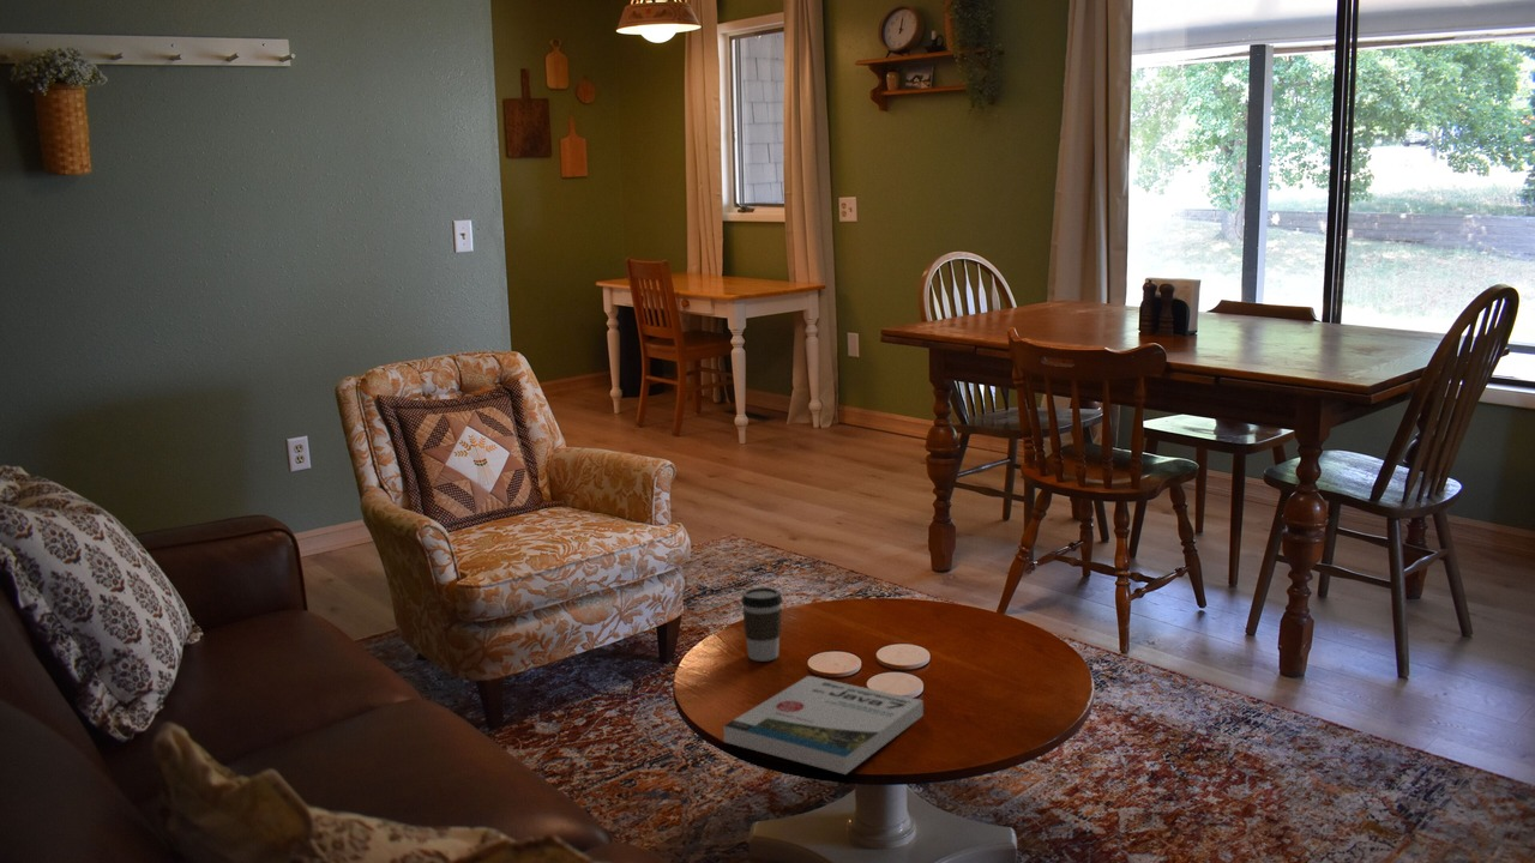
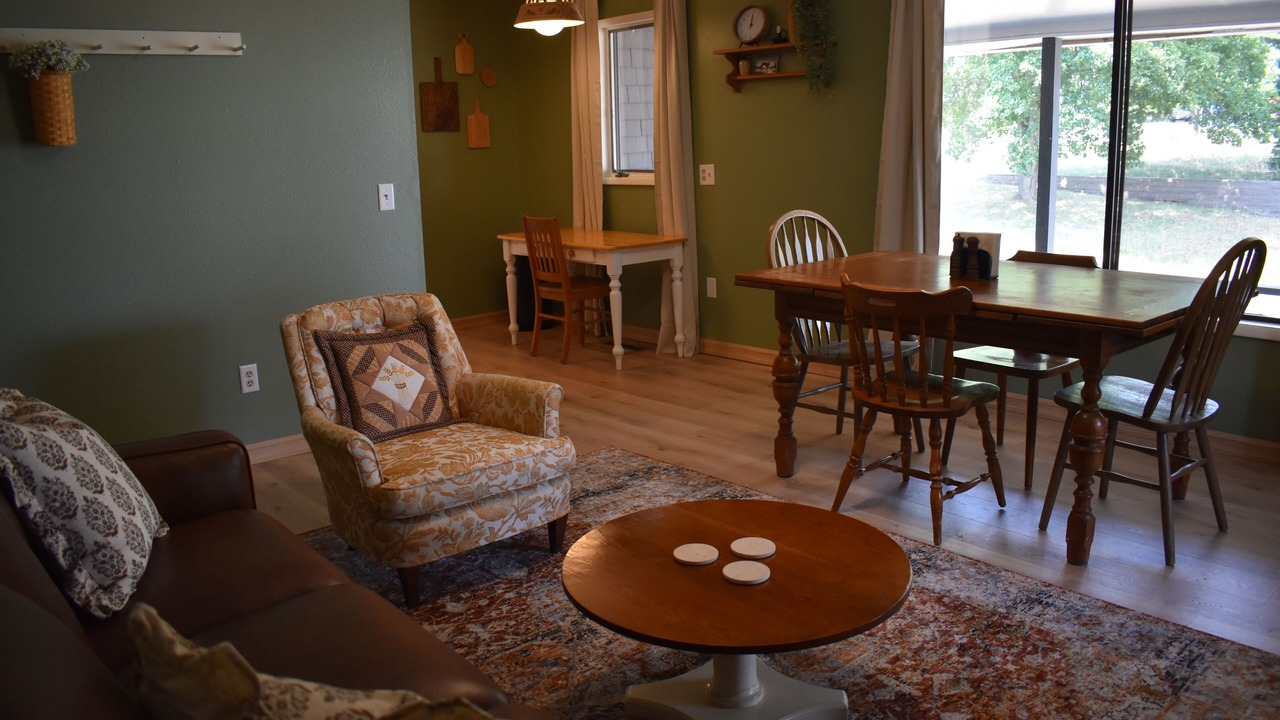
- book [722,675,925,776]
- coffee cup [740,586,784,663]
